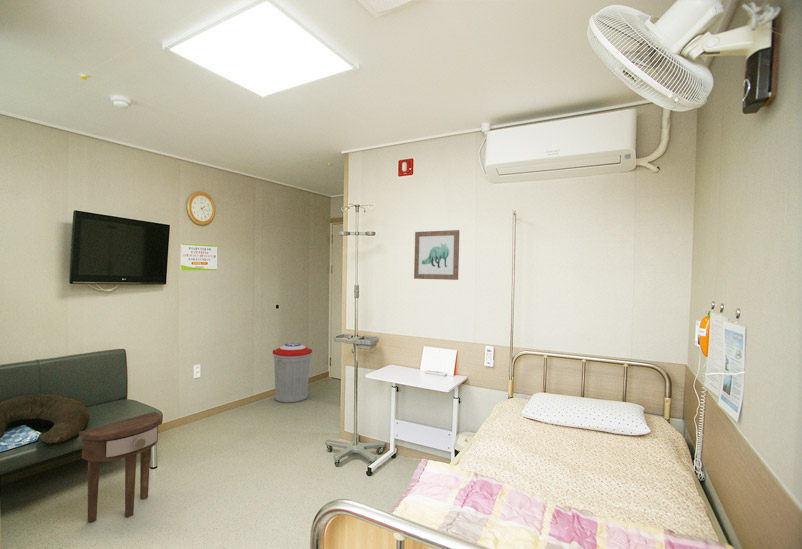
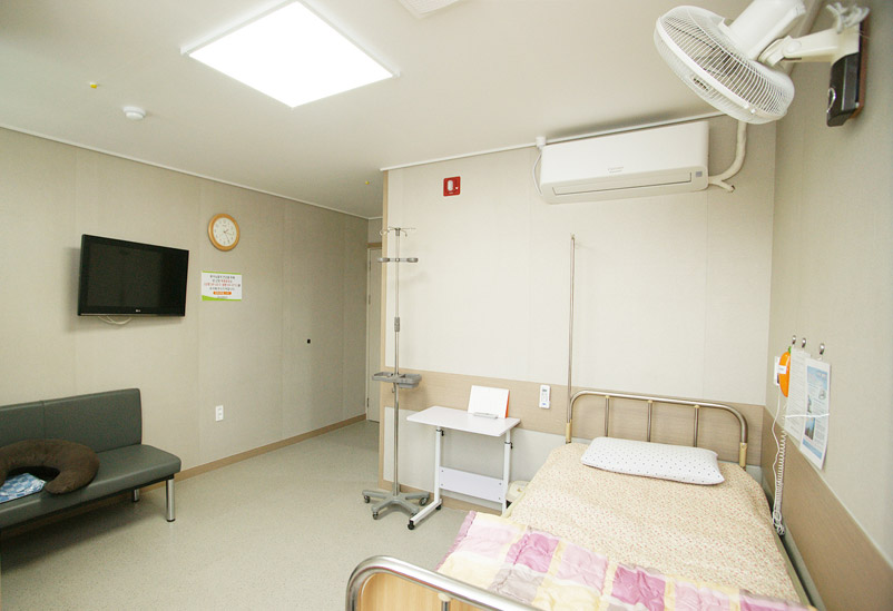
- wall art [413,229,460,281]
- side table [78,411,162,523]
- trash can [272,342,313,404]
